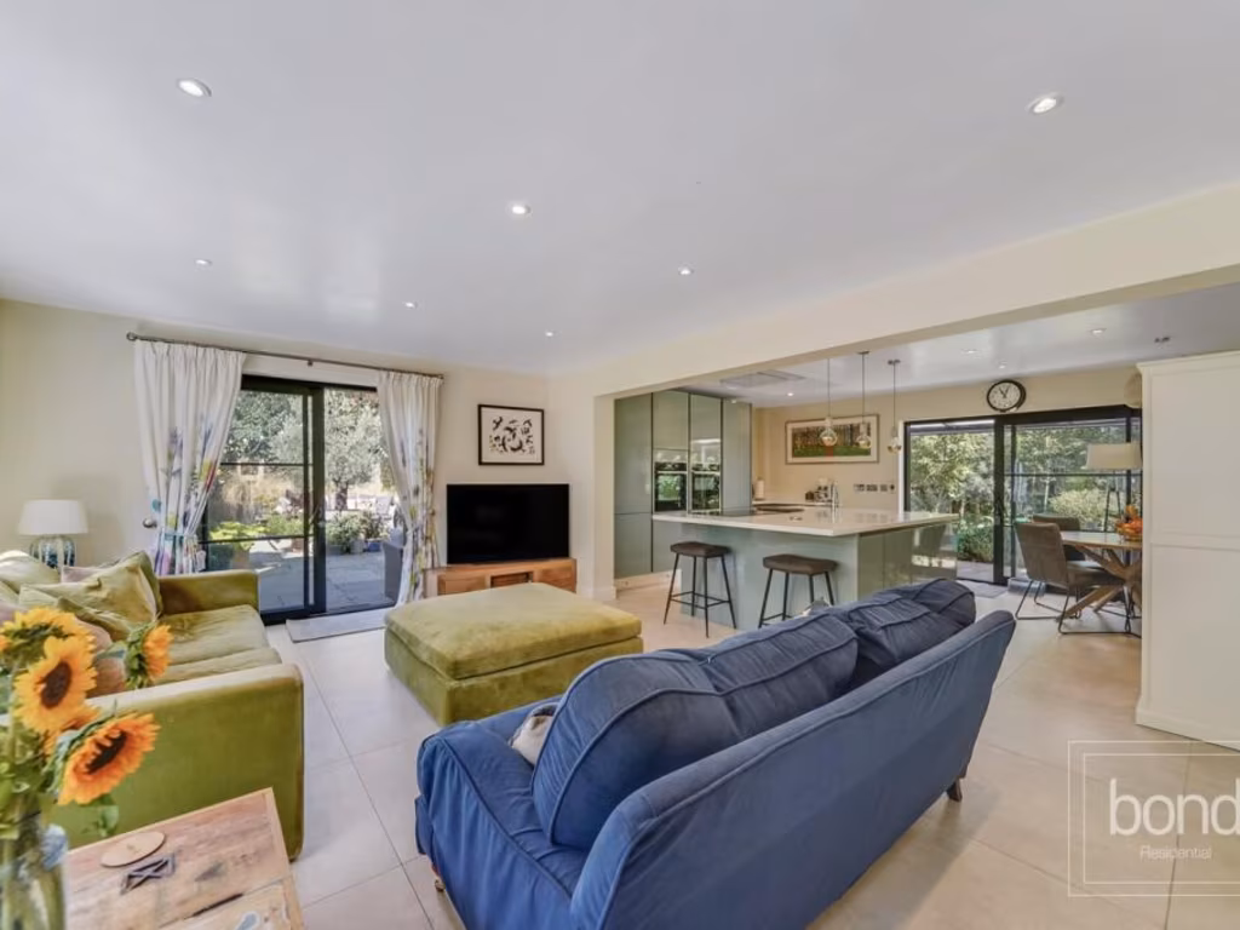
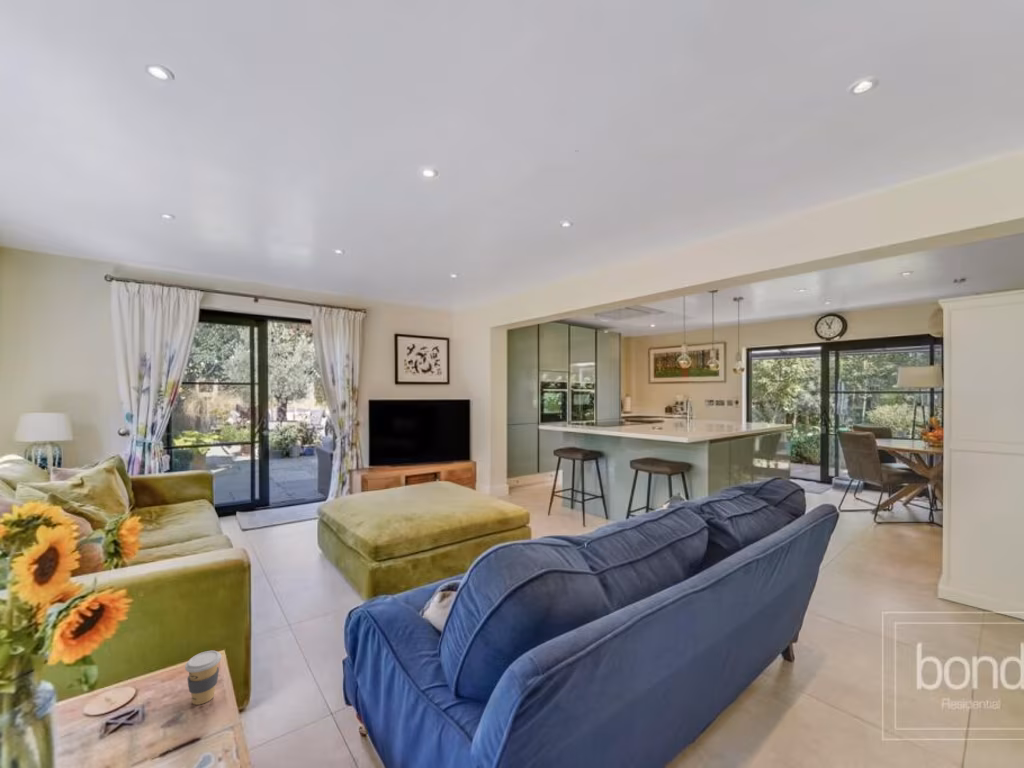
+ coffee cup [184,650,223,706]
